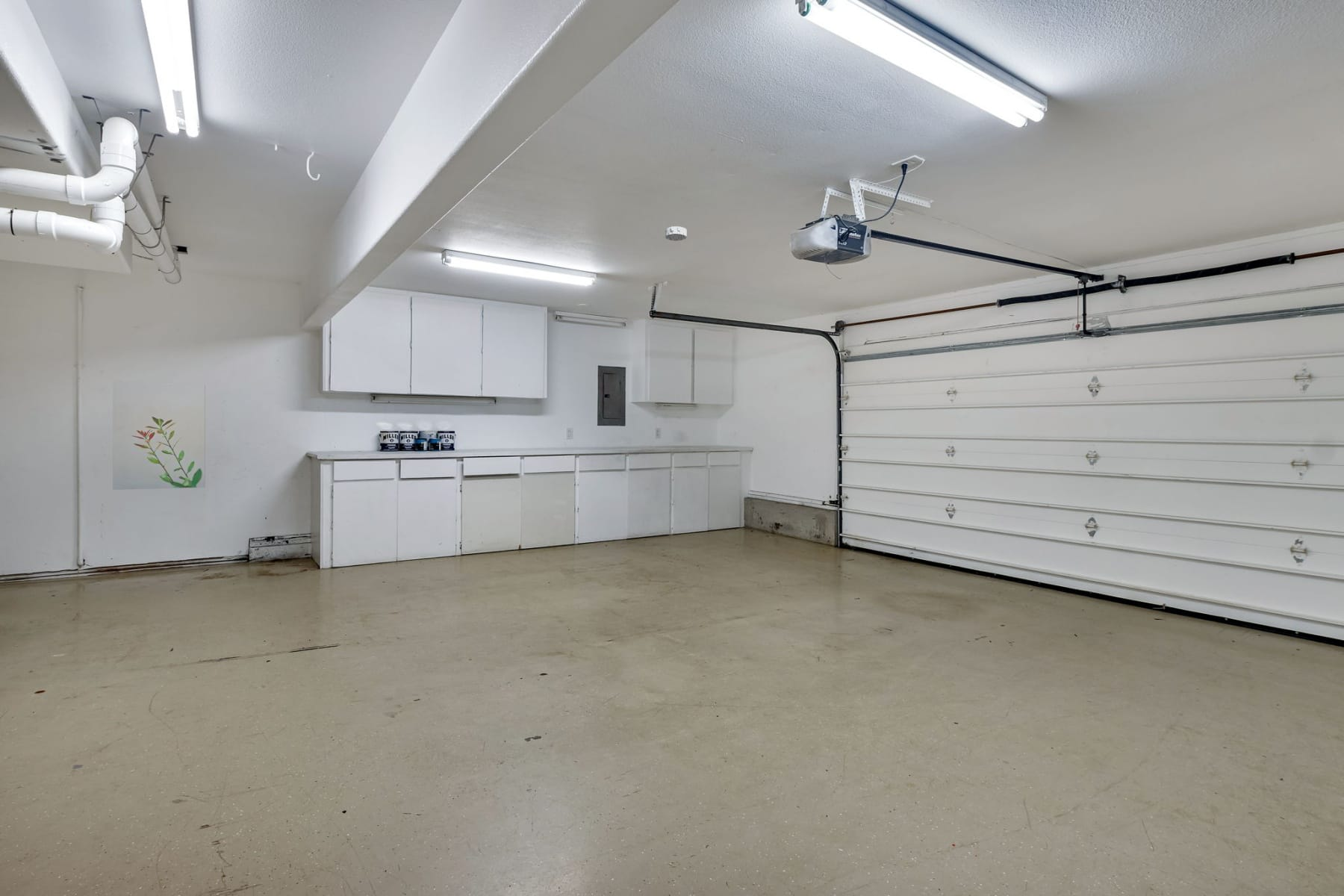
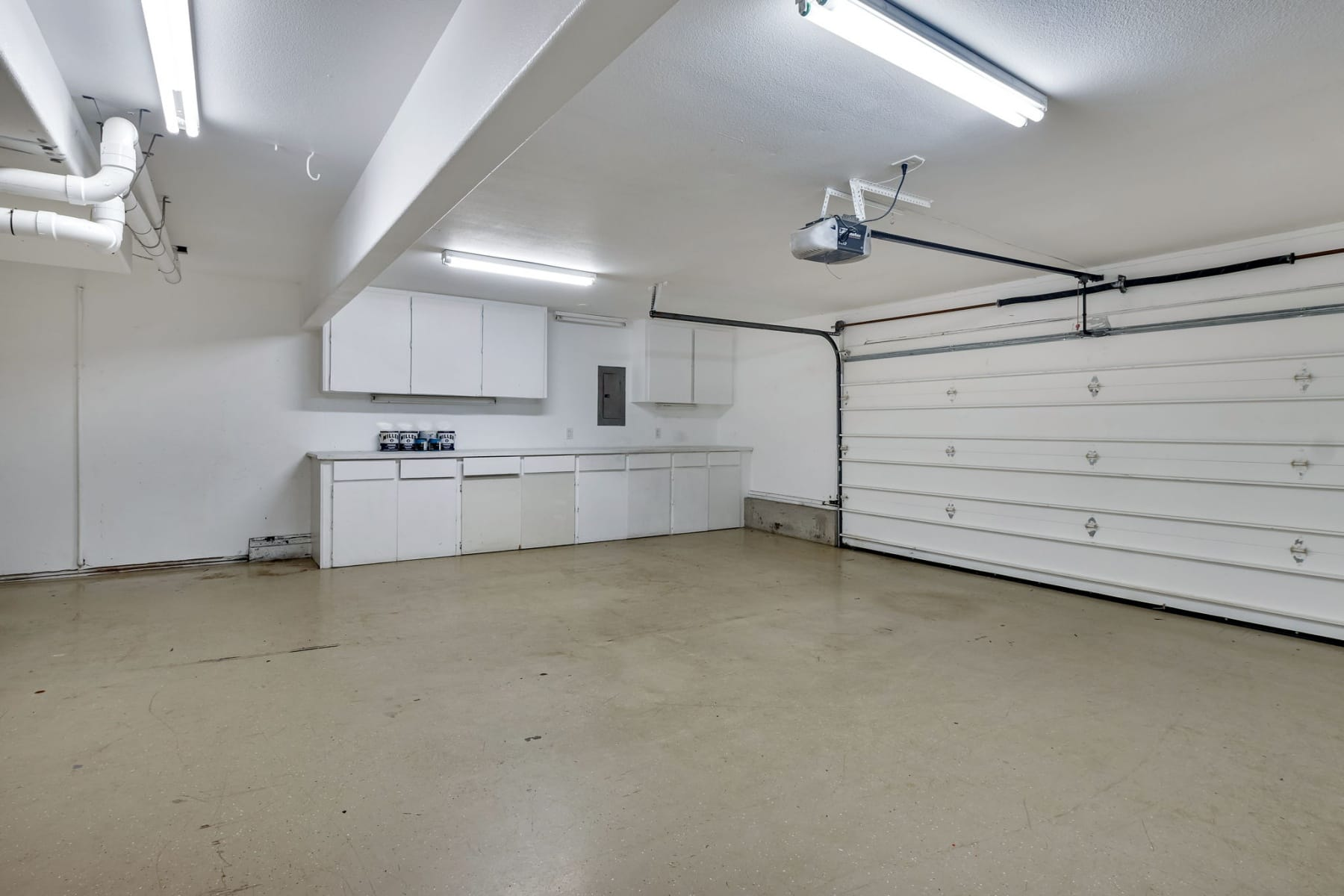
- smoke detector [665,225,688,241]
- wall art [112,379,206,491]
